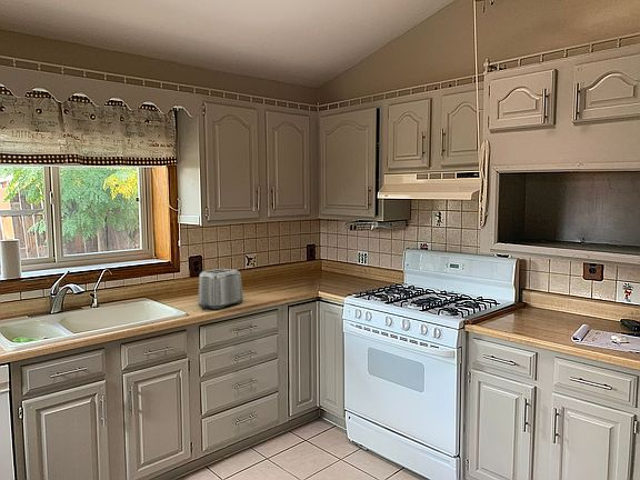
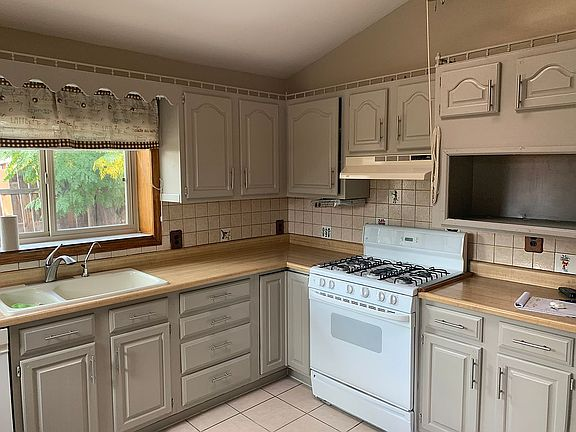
- toaster [197,268,244,311]
